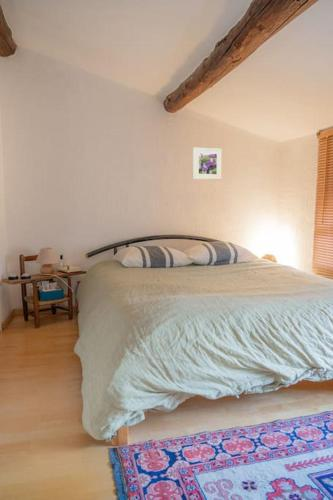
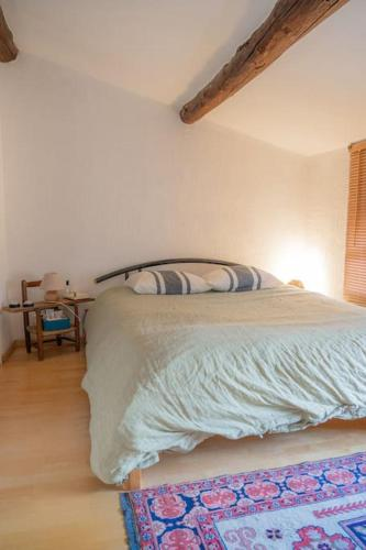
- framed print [192,147,223,181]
